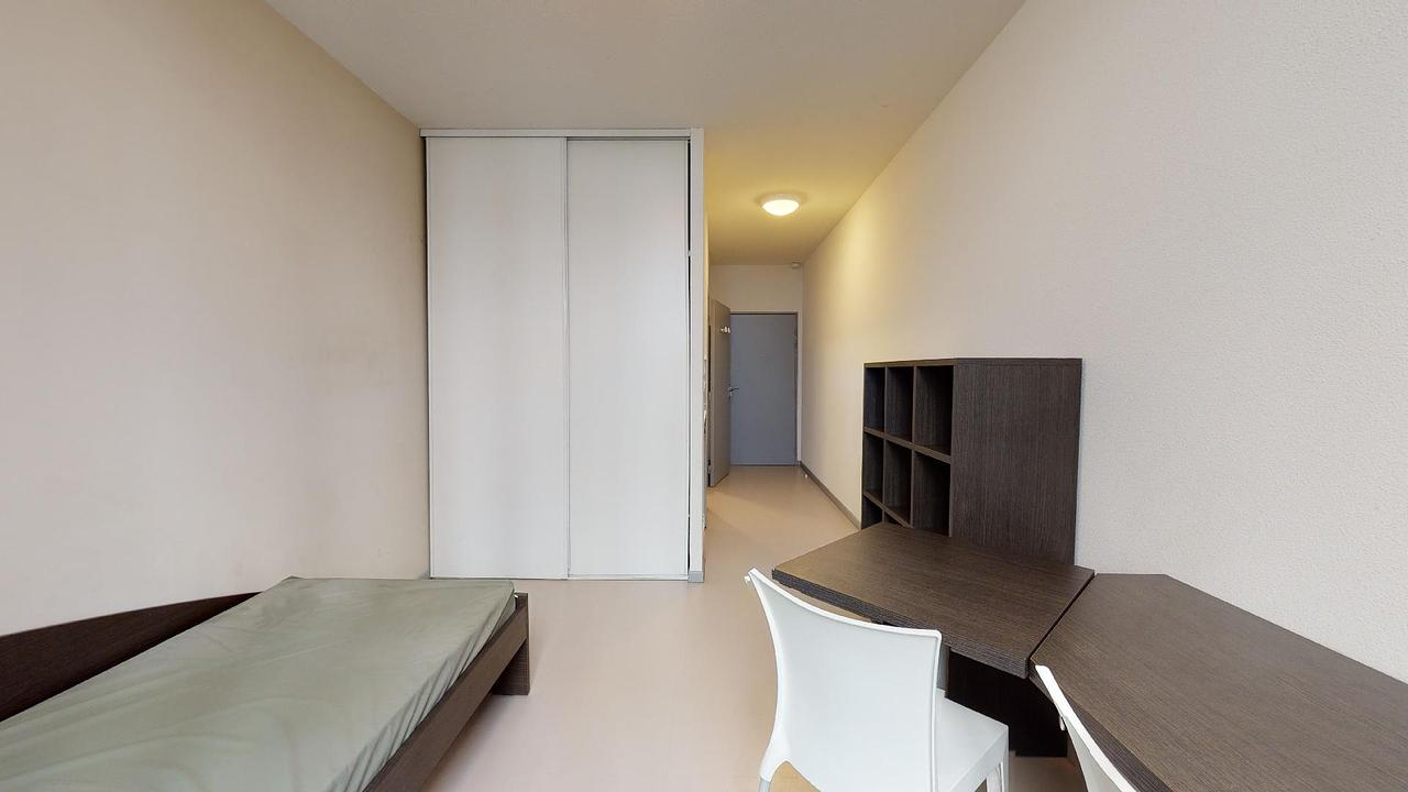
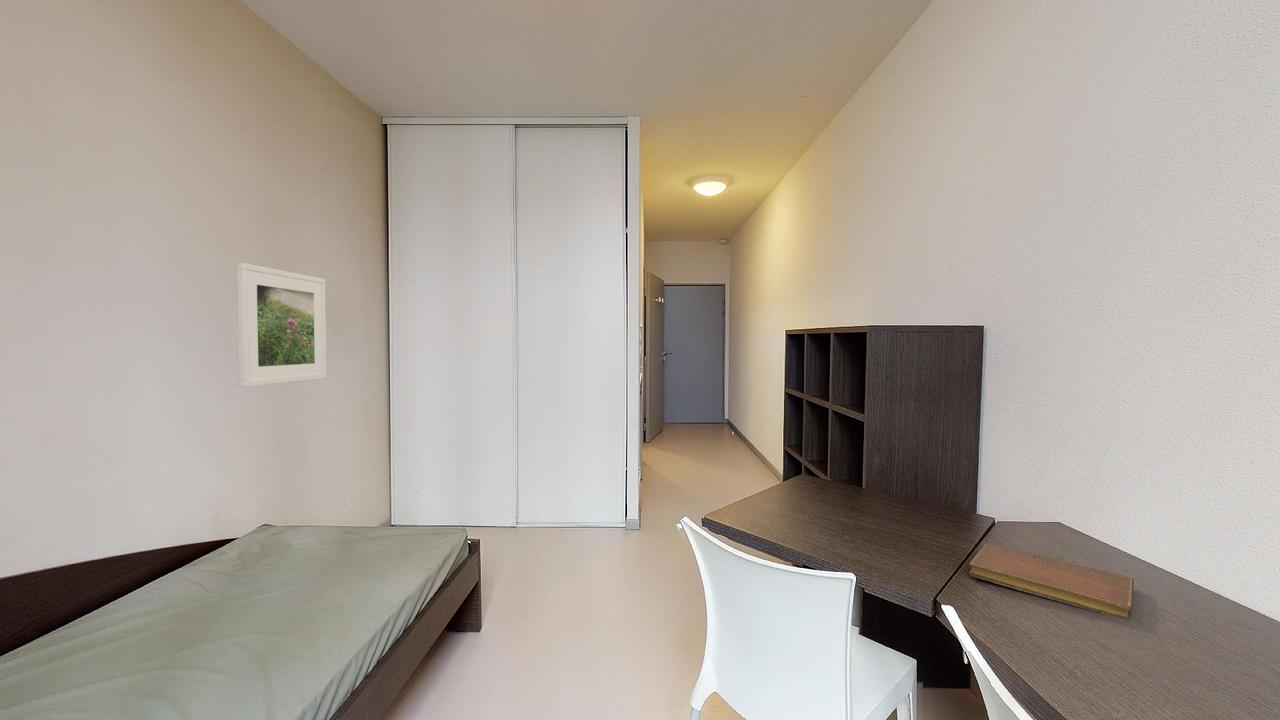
+ notebook [968,542,1135,622]
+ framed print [236,262,328,388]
